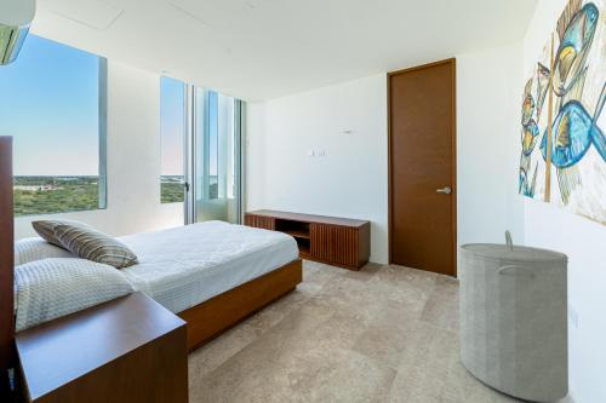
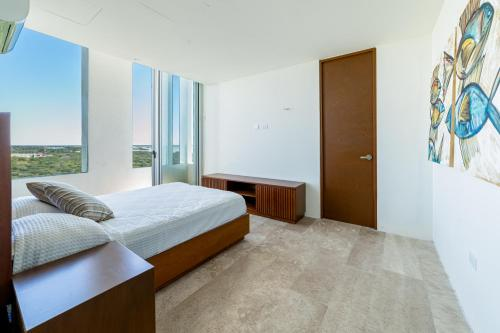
- laundry hamper [457,229,570,403]
